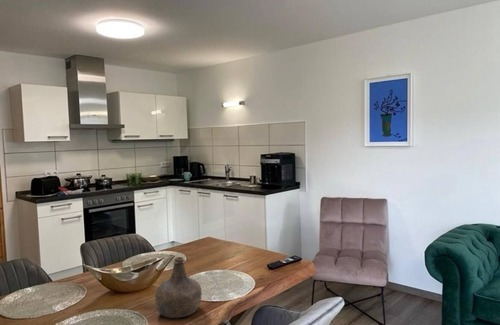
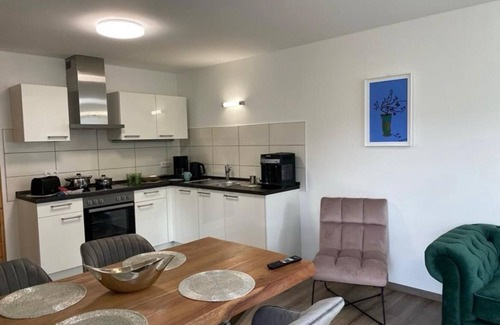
- bottle [154,256,203,319]
